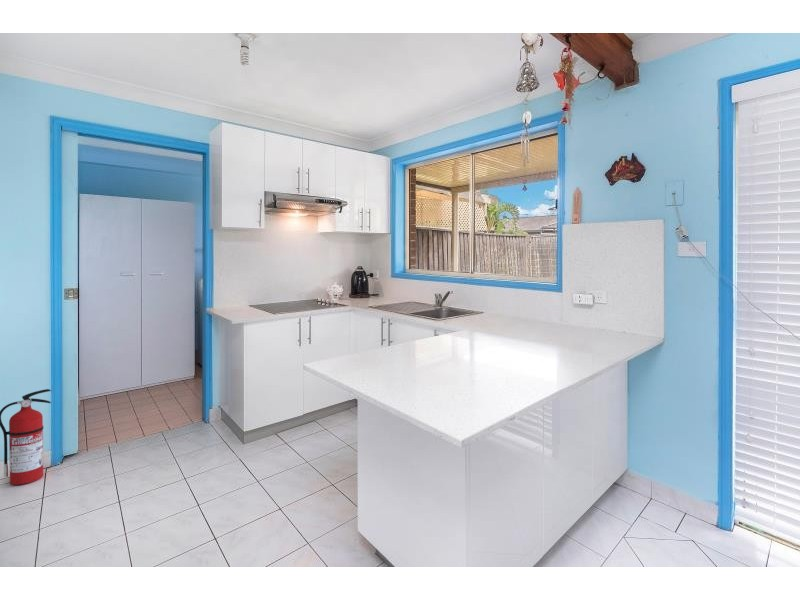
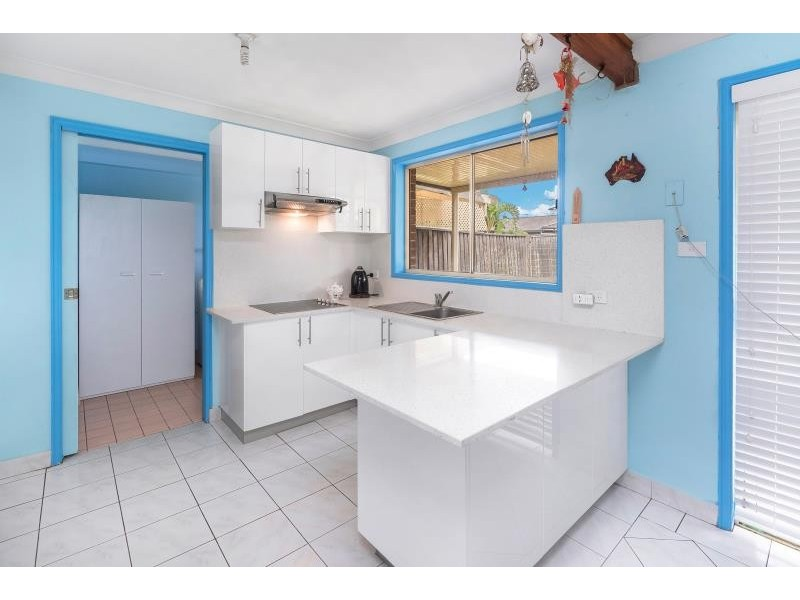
- fire extinguisher [0,388,52,486]
